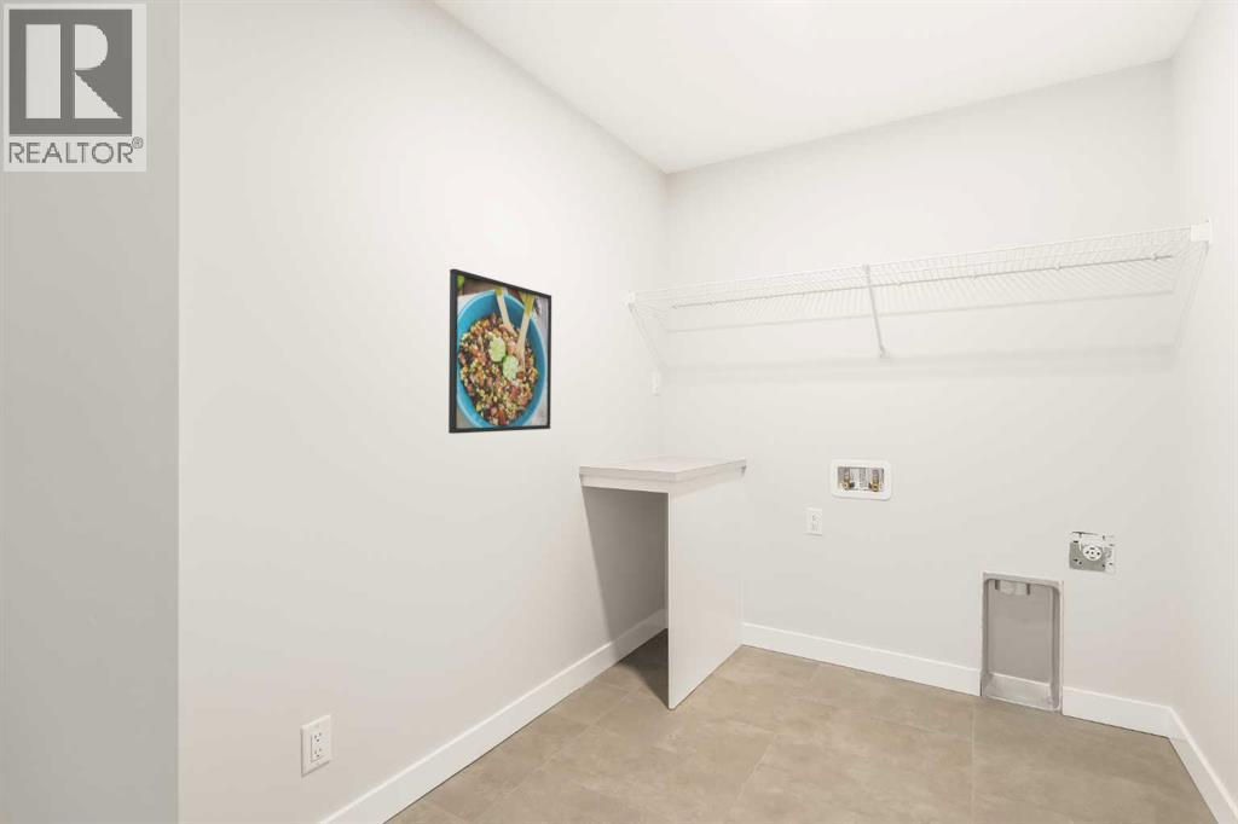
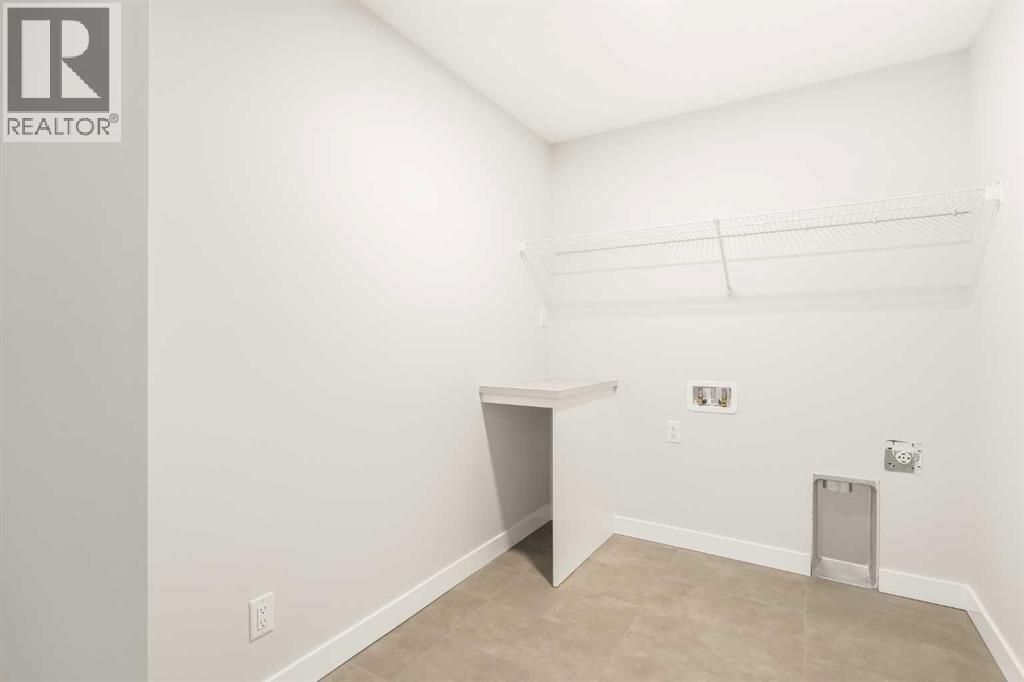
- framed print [447,267,553,435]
